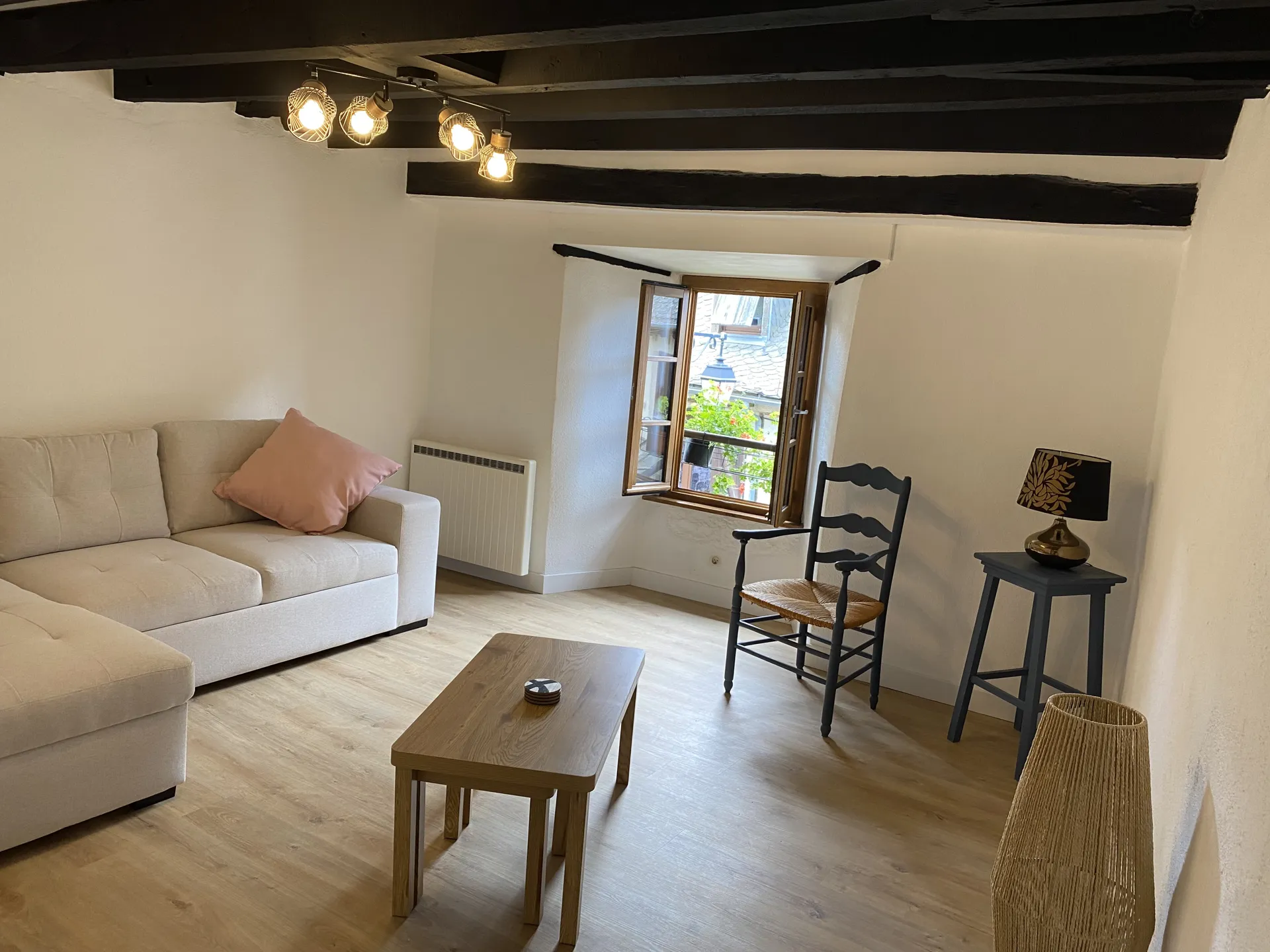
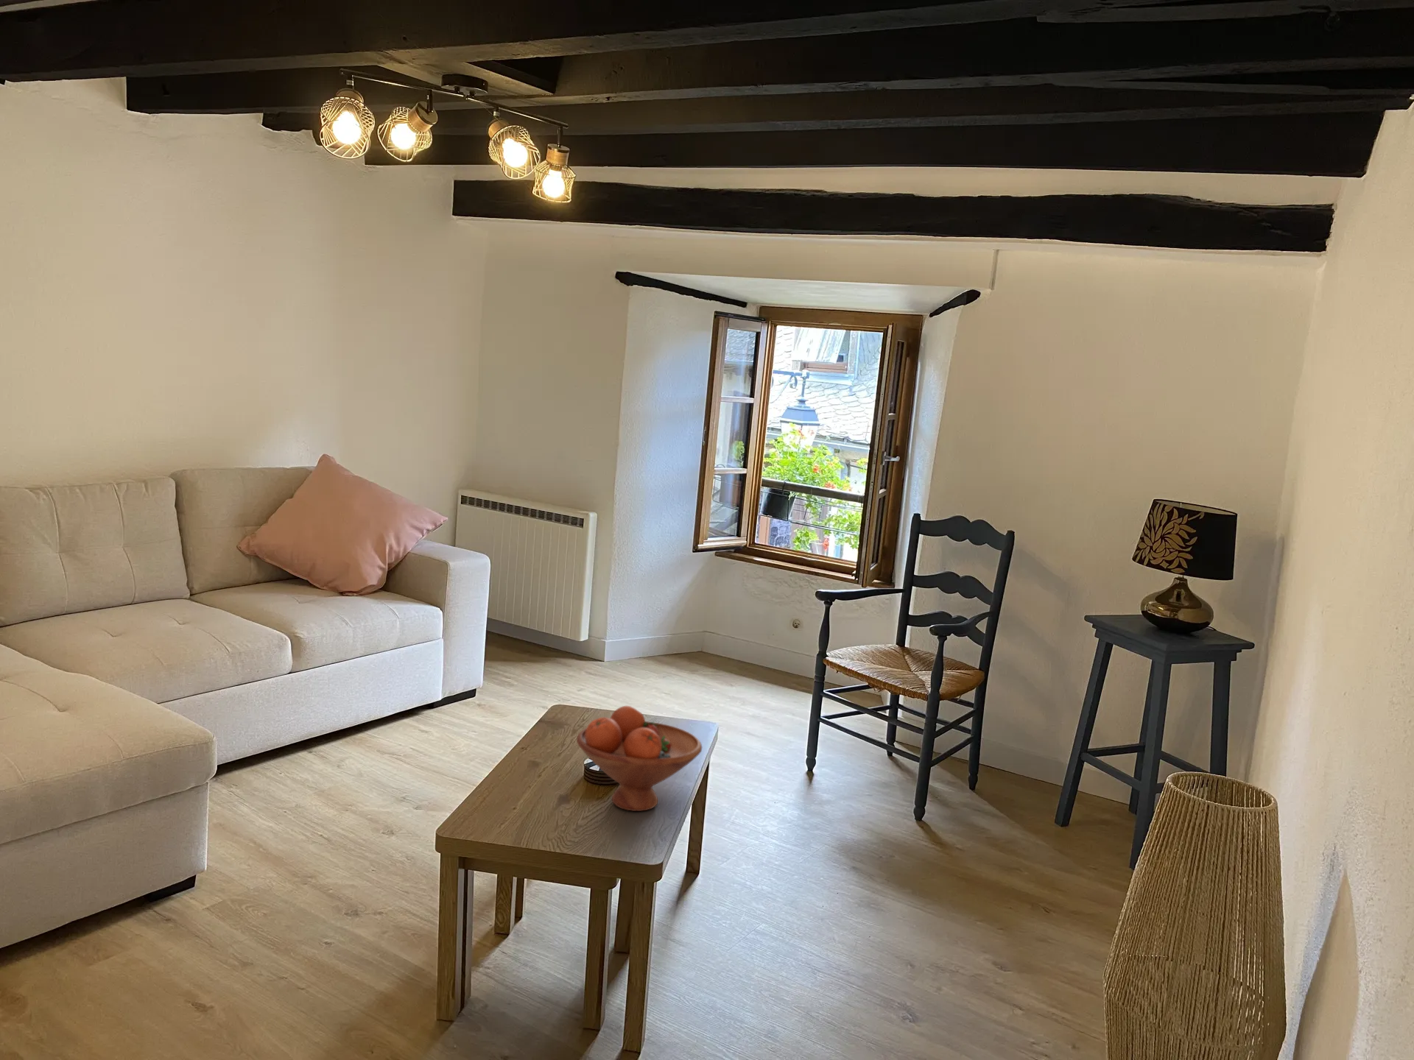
+ fruit bowl [576,705,703,812]
